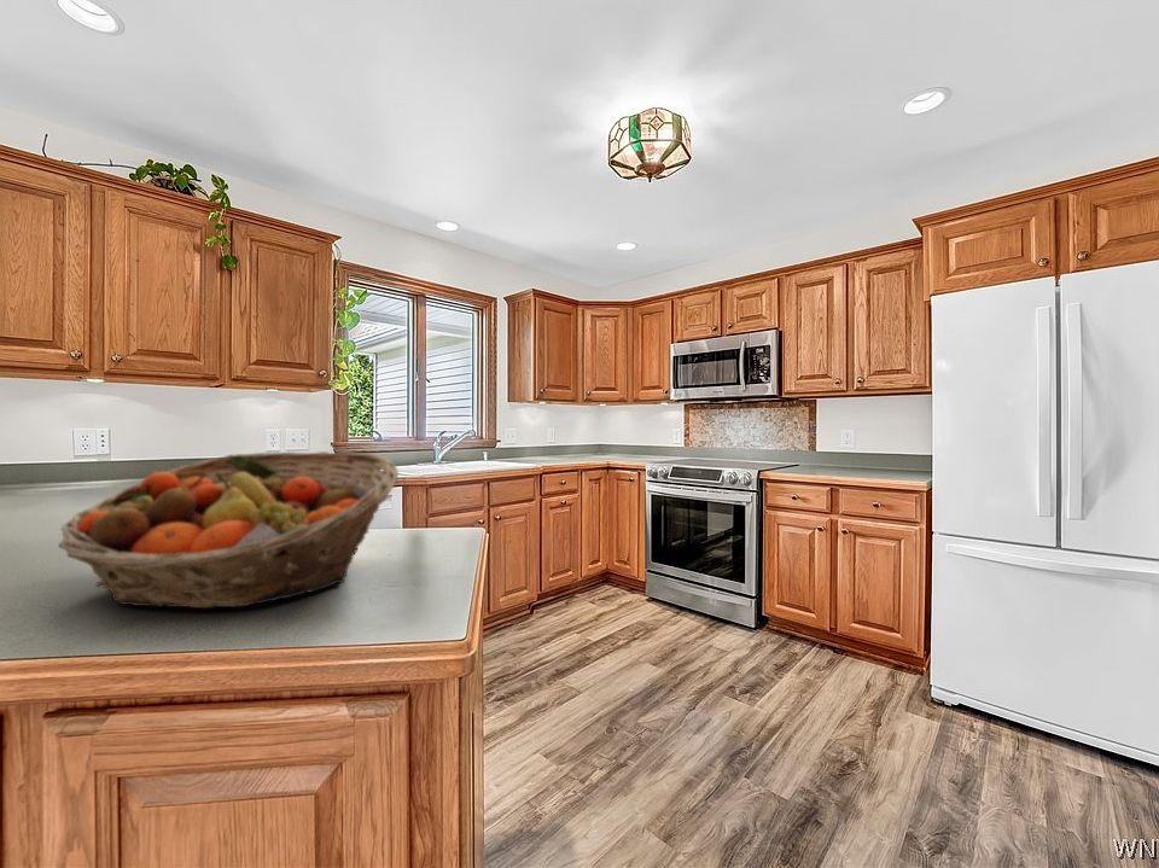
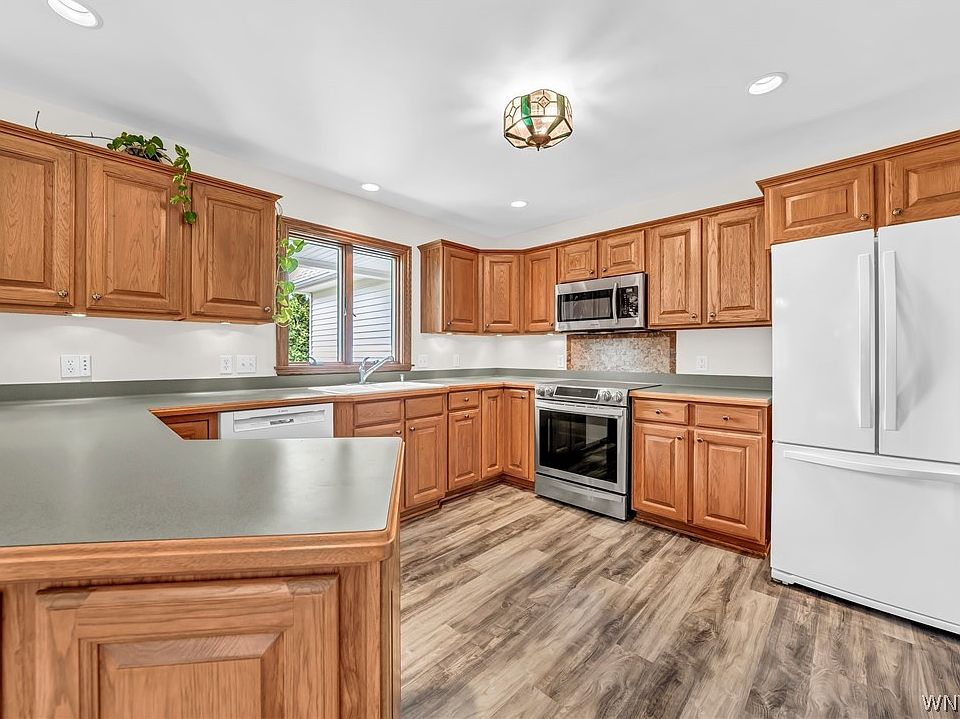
- fruit basket [57,450,400,610]
